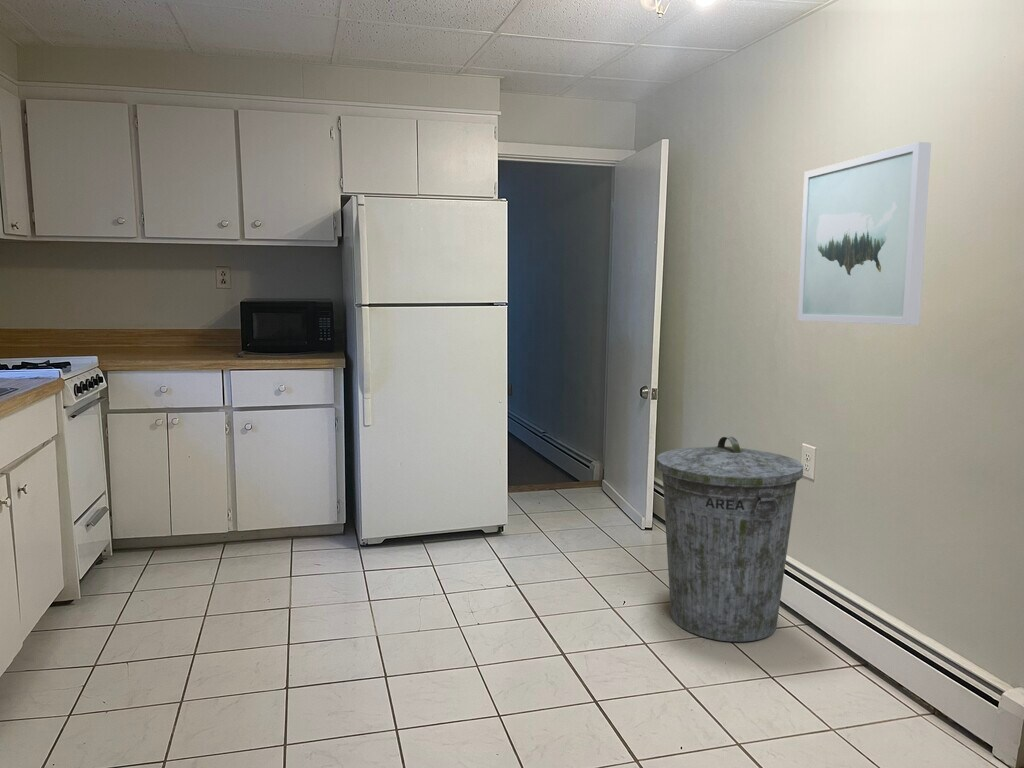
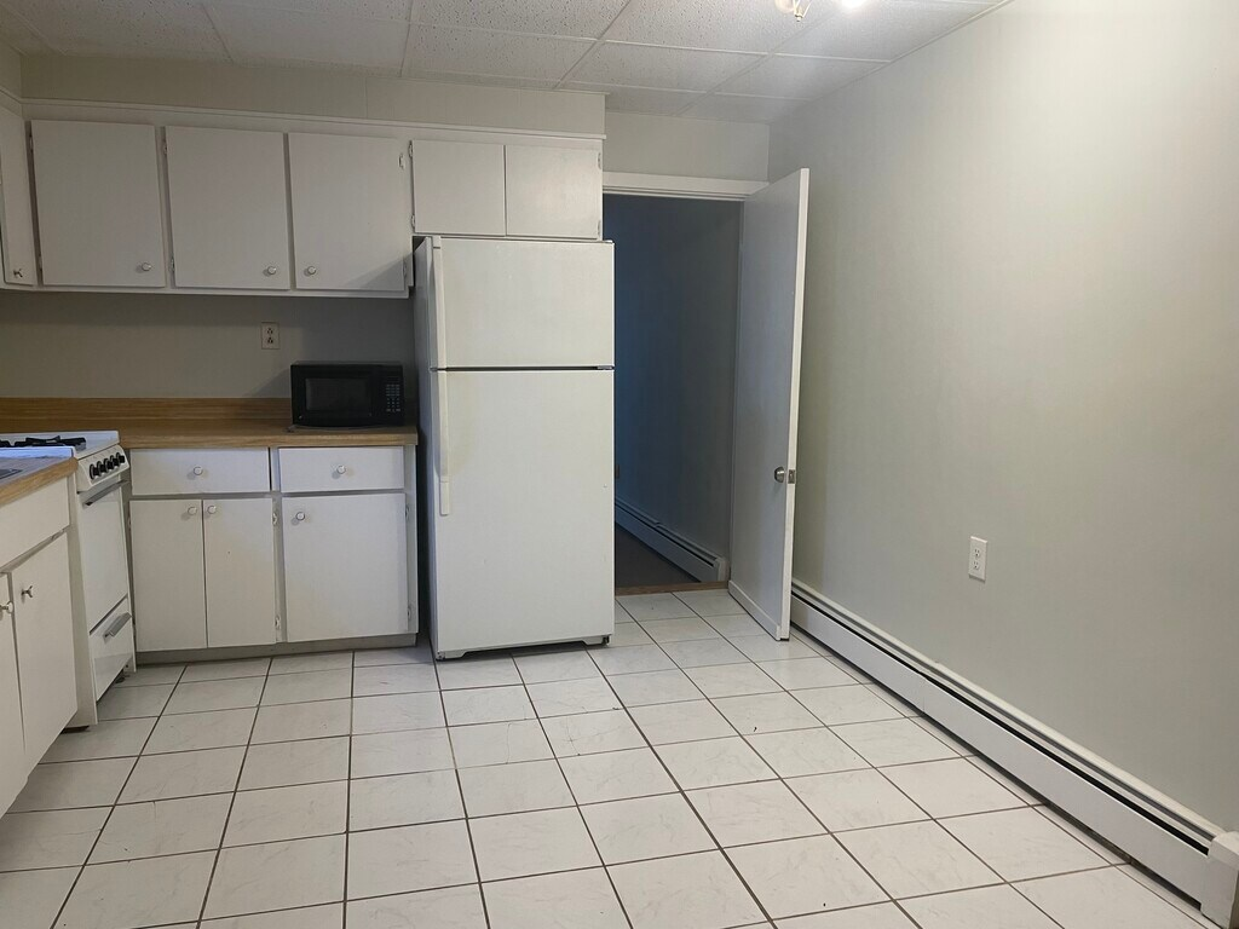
- wall art [797,141,932,326]
- trash can [656,436,804,643]
